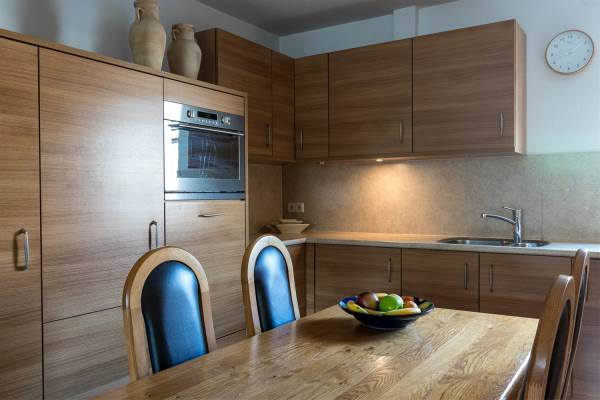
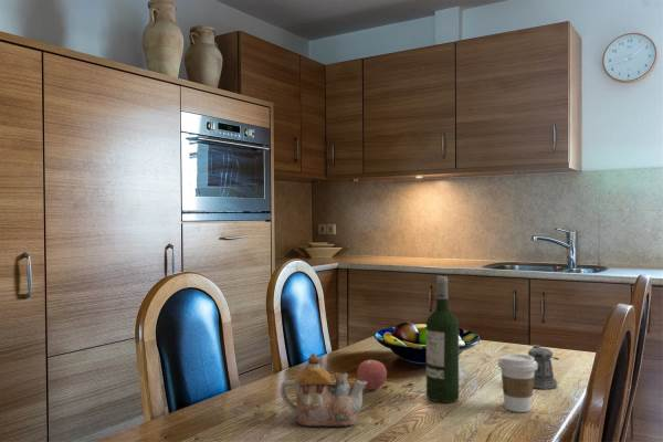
+ pepper shaker [527,344,560,390]
+ apple [356,357,388,391]
+ coffee cup [497,352,538,413]
+ teapot [280,352,367,428]
+ wine bottle [425,275,460,403]
